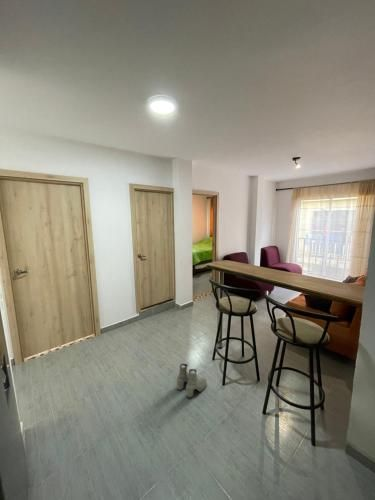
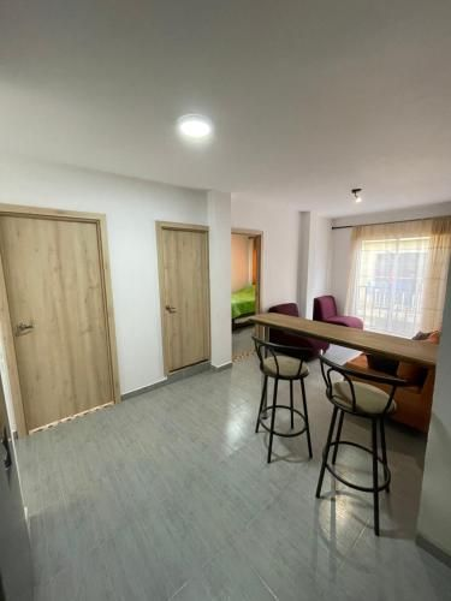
- boots [176,363,208,399]
